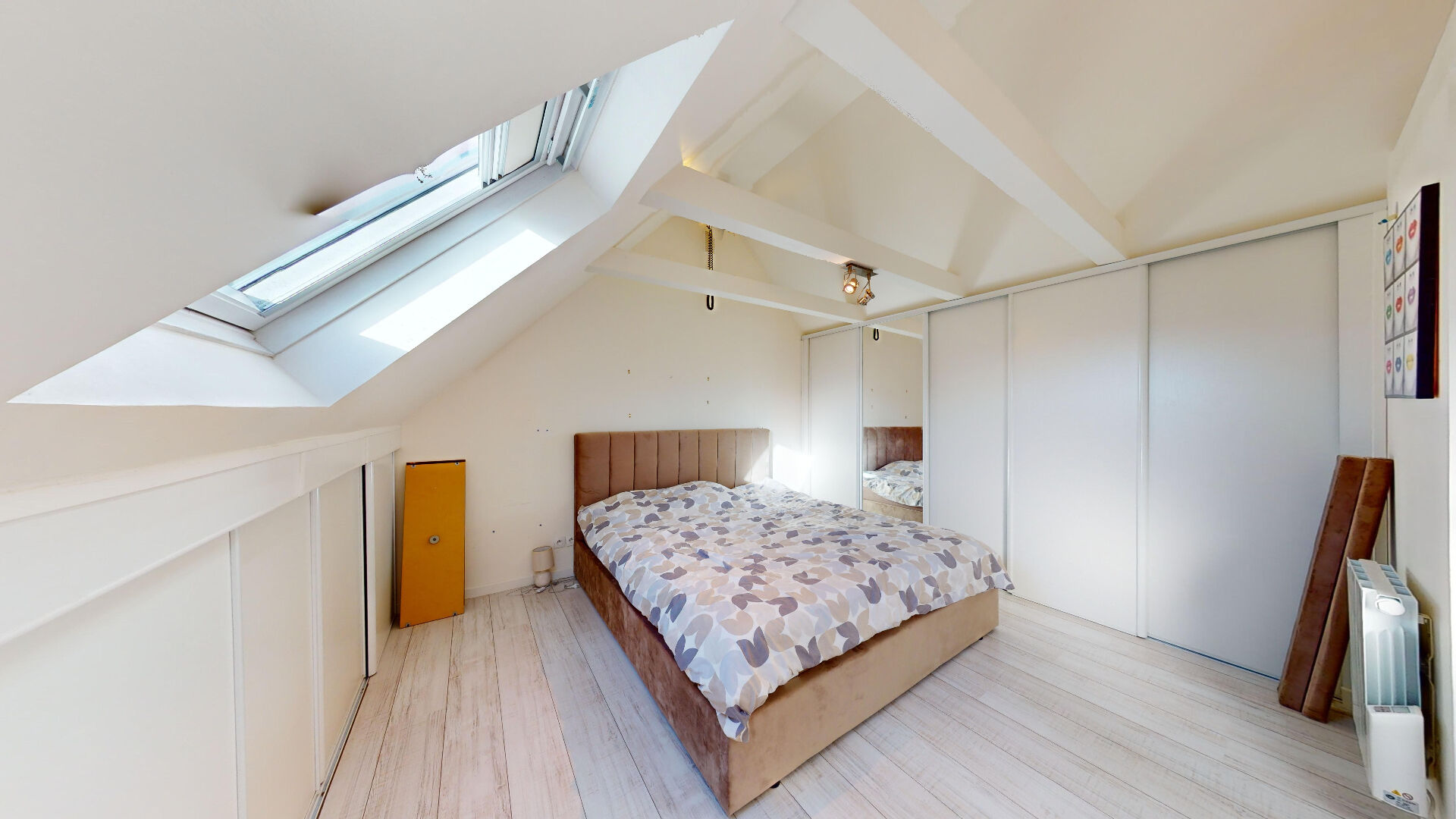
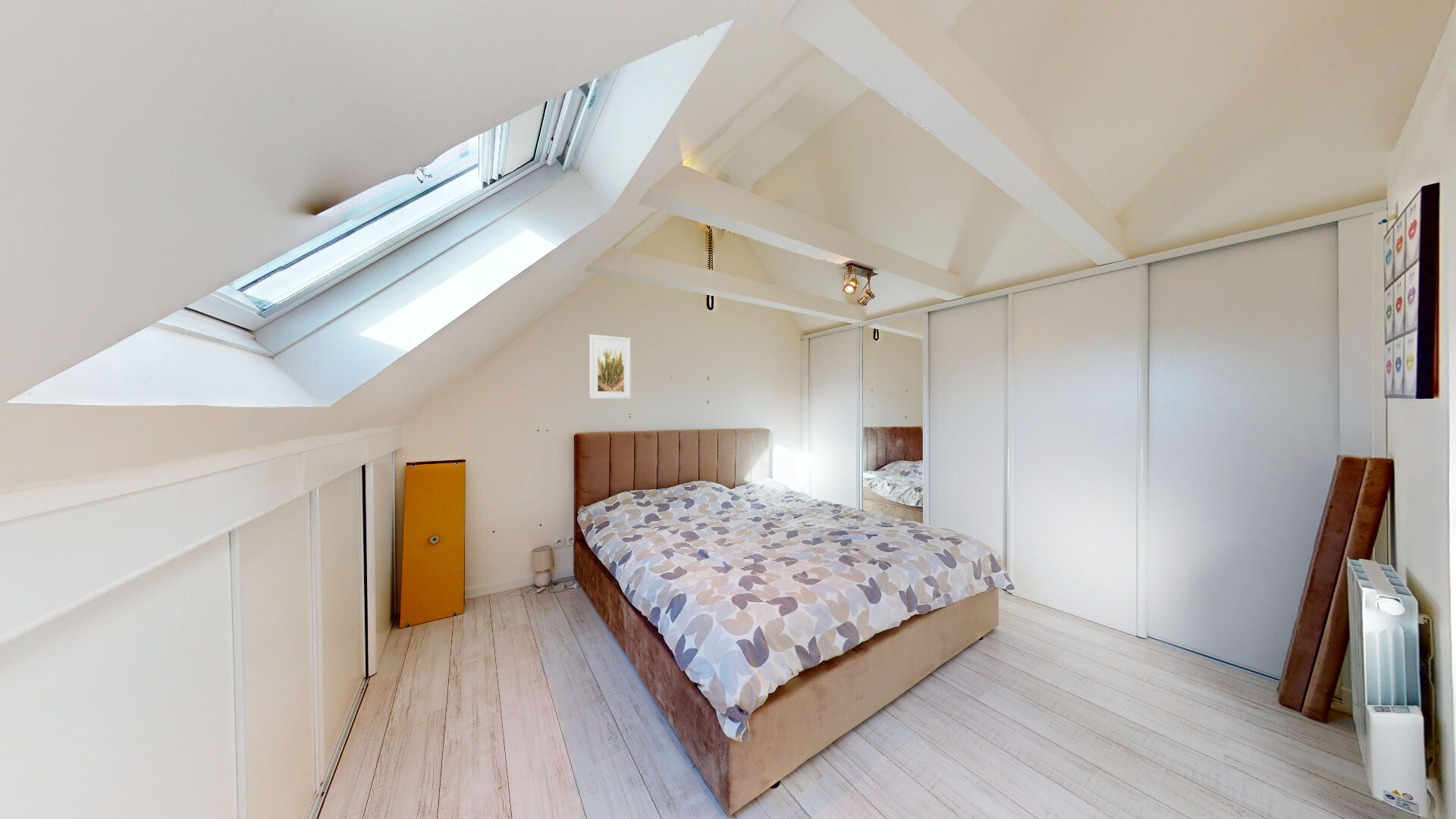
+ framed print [588,334,632,400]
